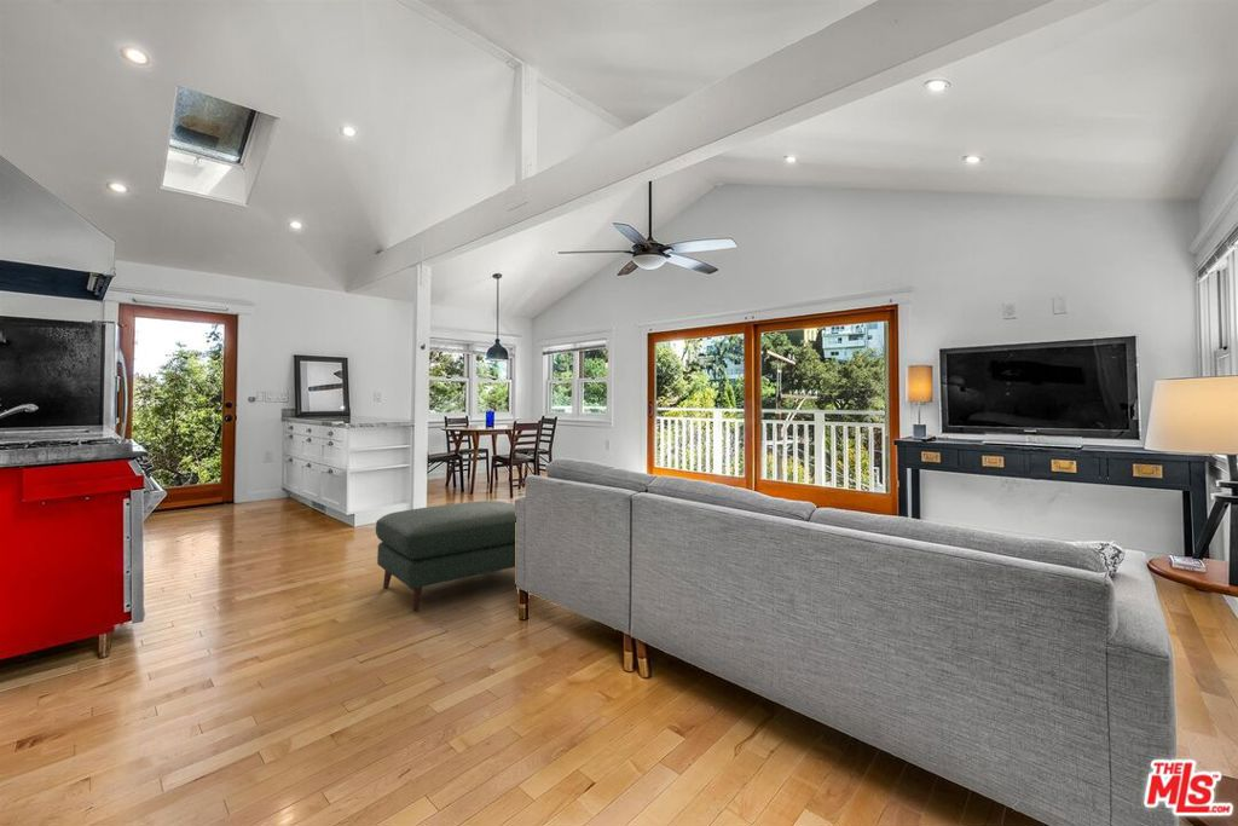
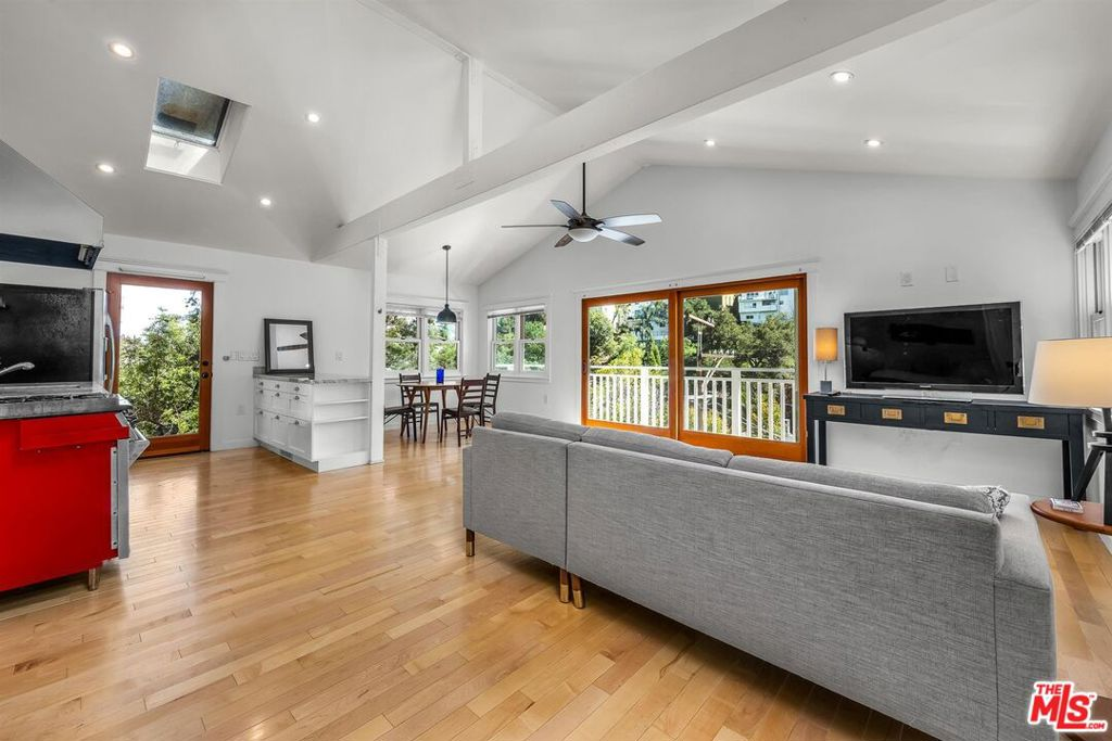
- ottoman [375,499,516,613]
